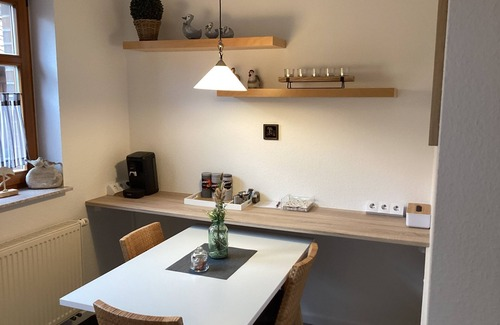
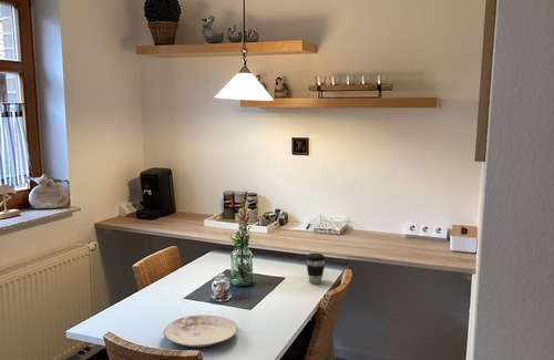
+ coffee cup [305,253,326,285]
+ plate [163,315,238,348]
